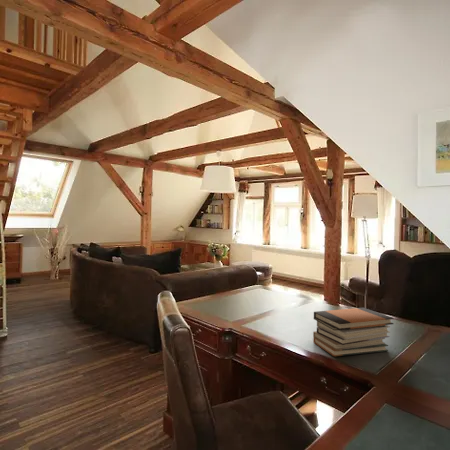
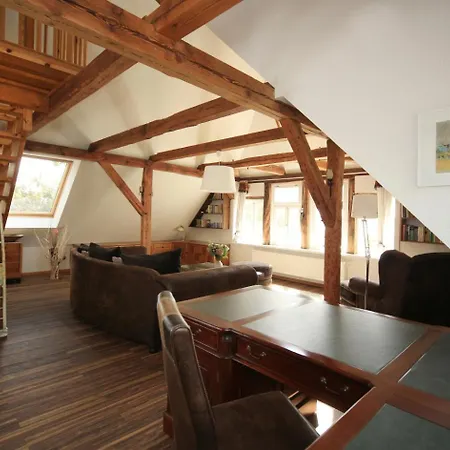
- book stack [312,307,395,357]
